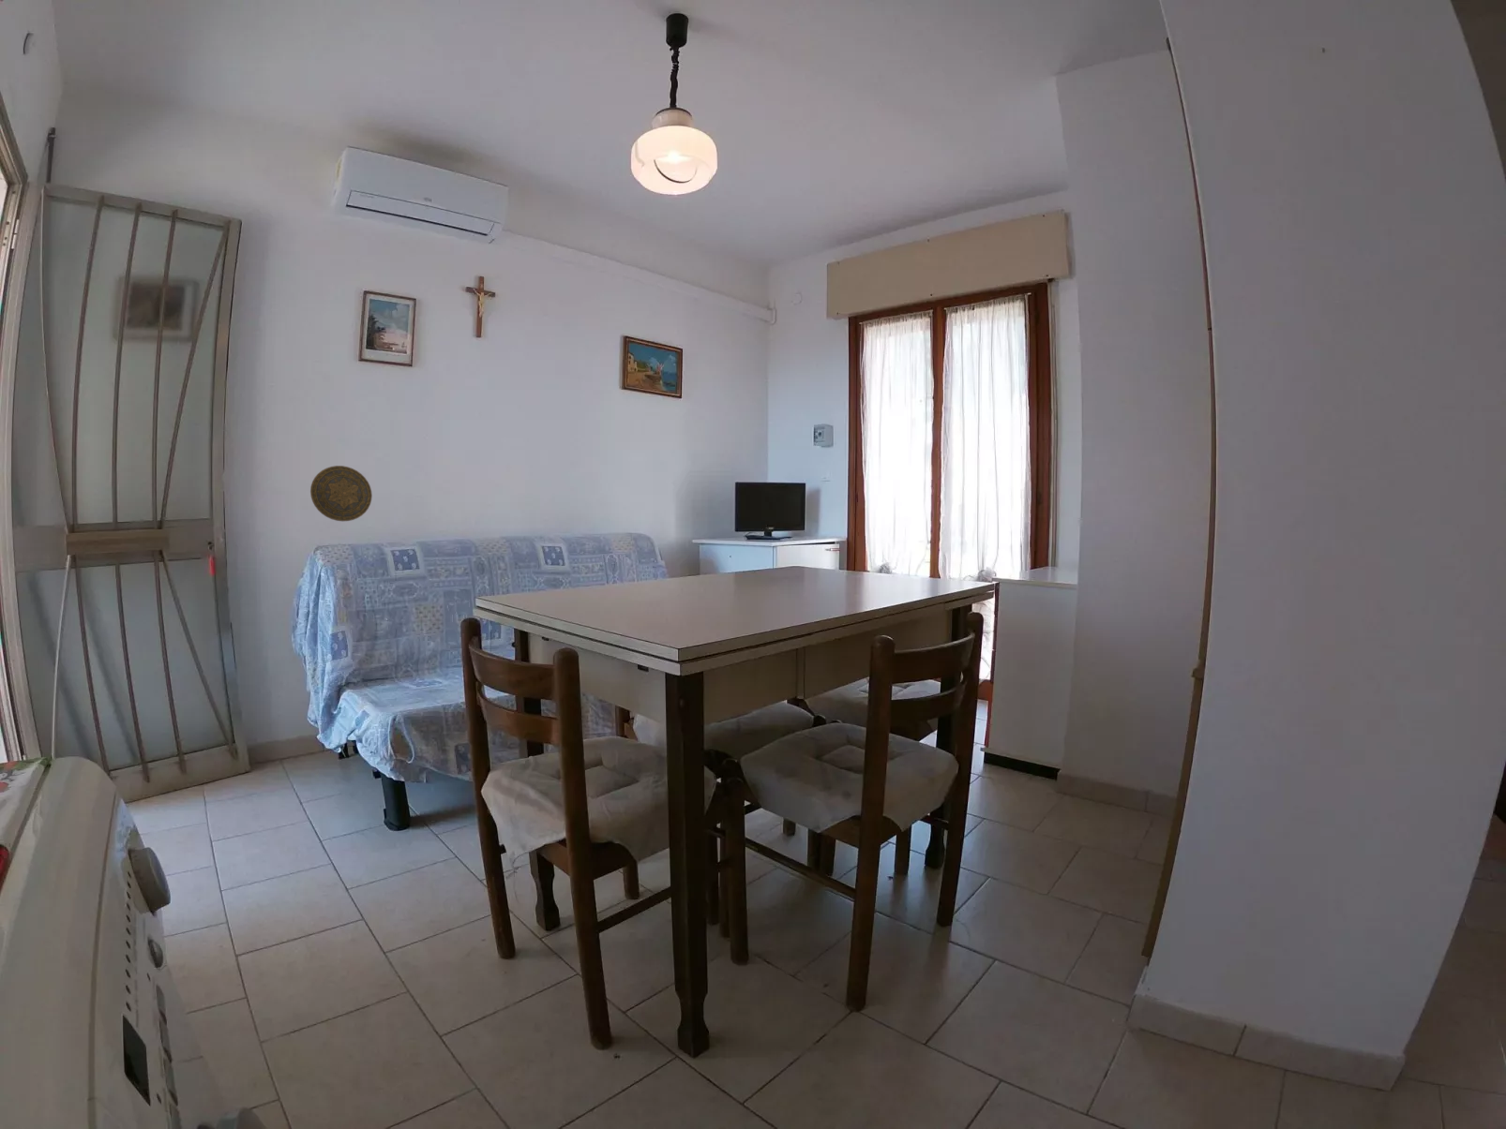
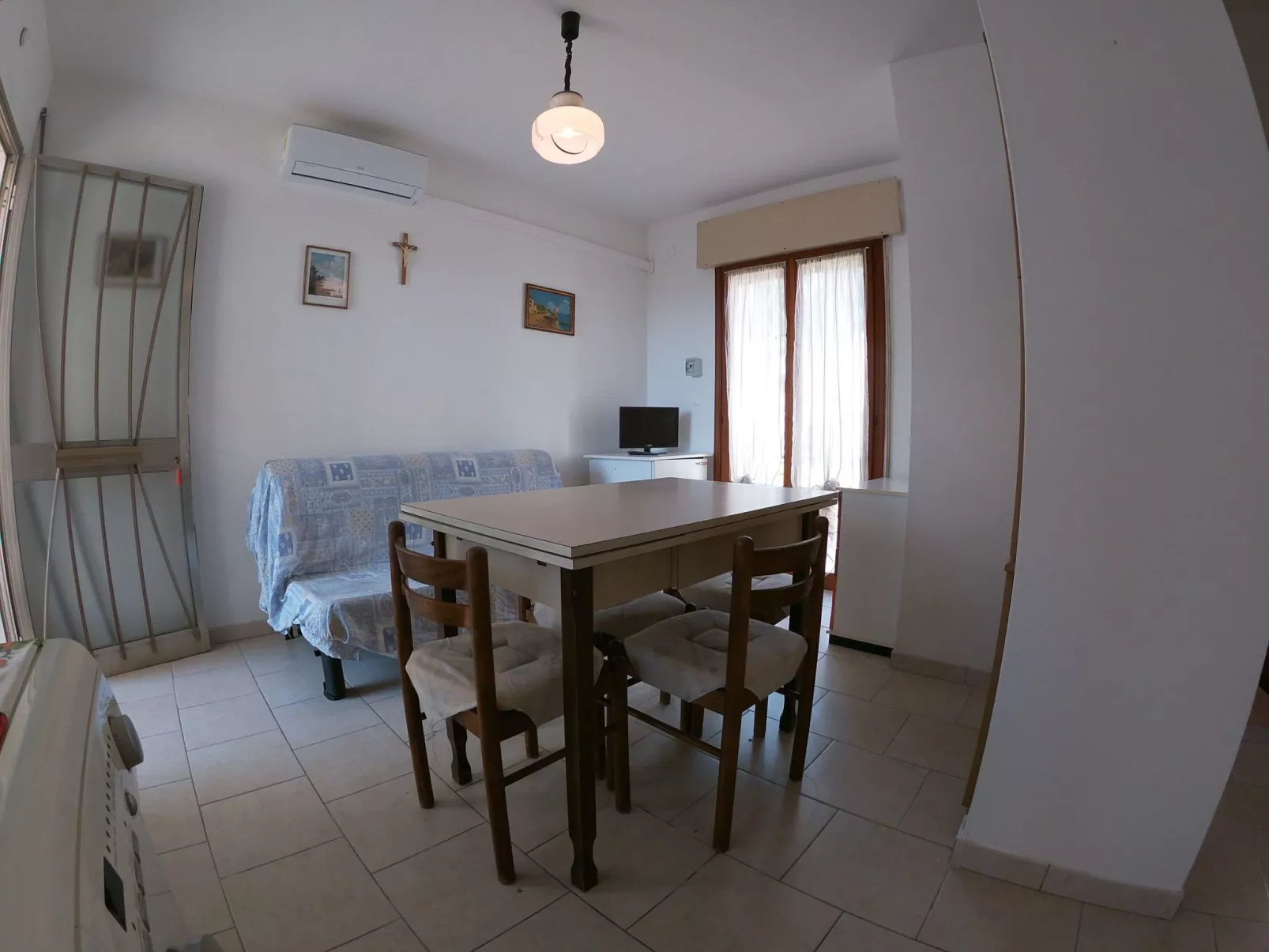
- decorative plate [310,465,373,522]
